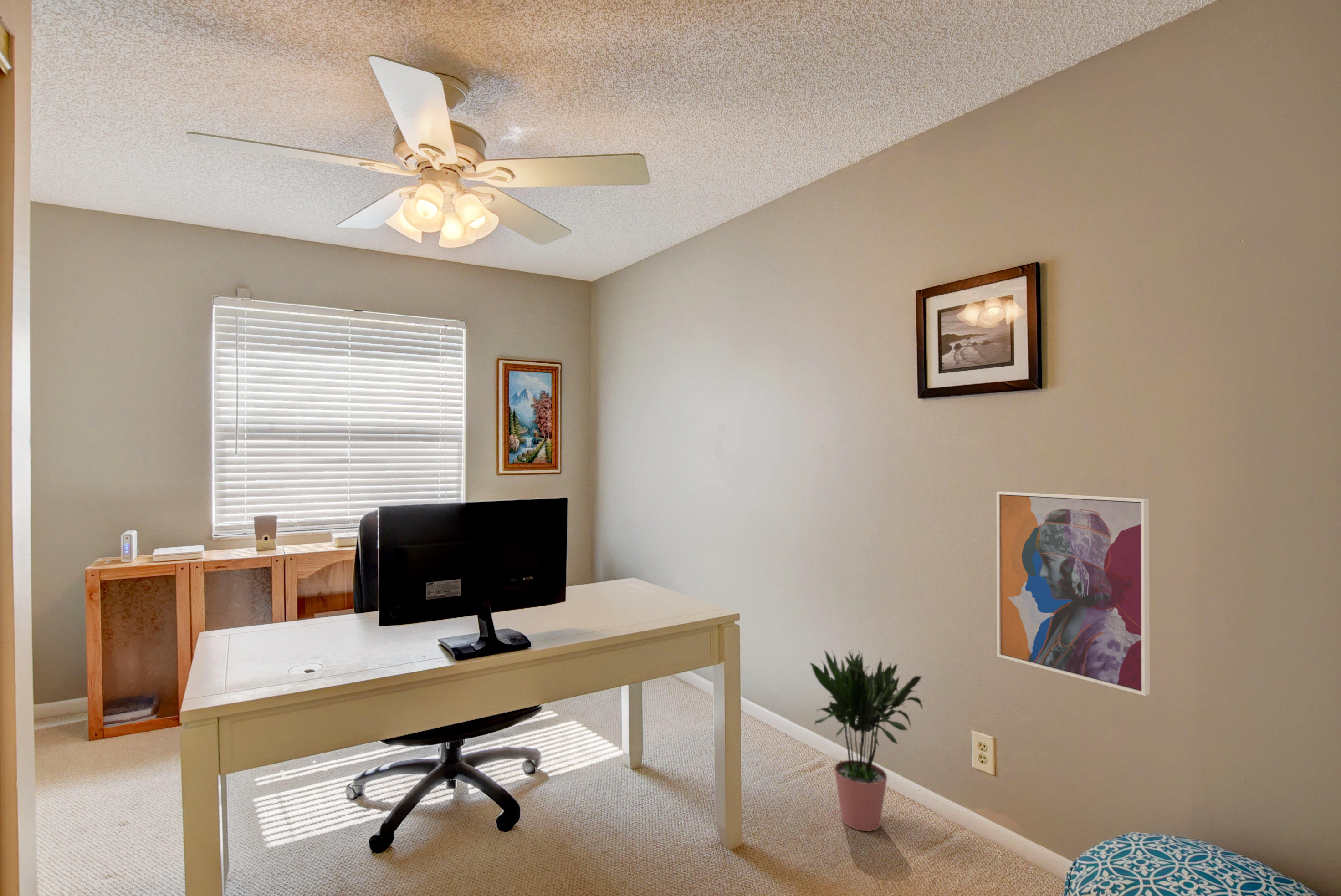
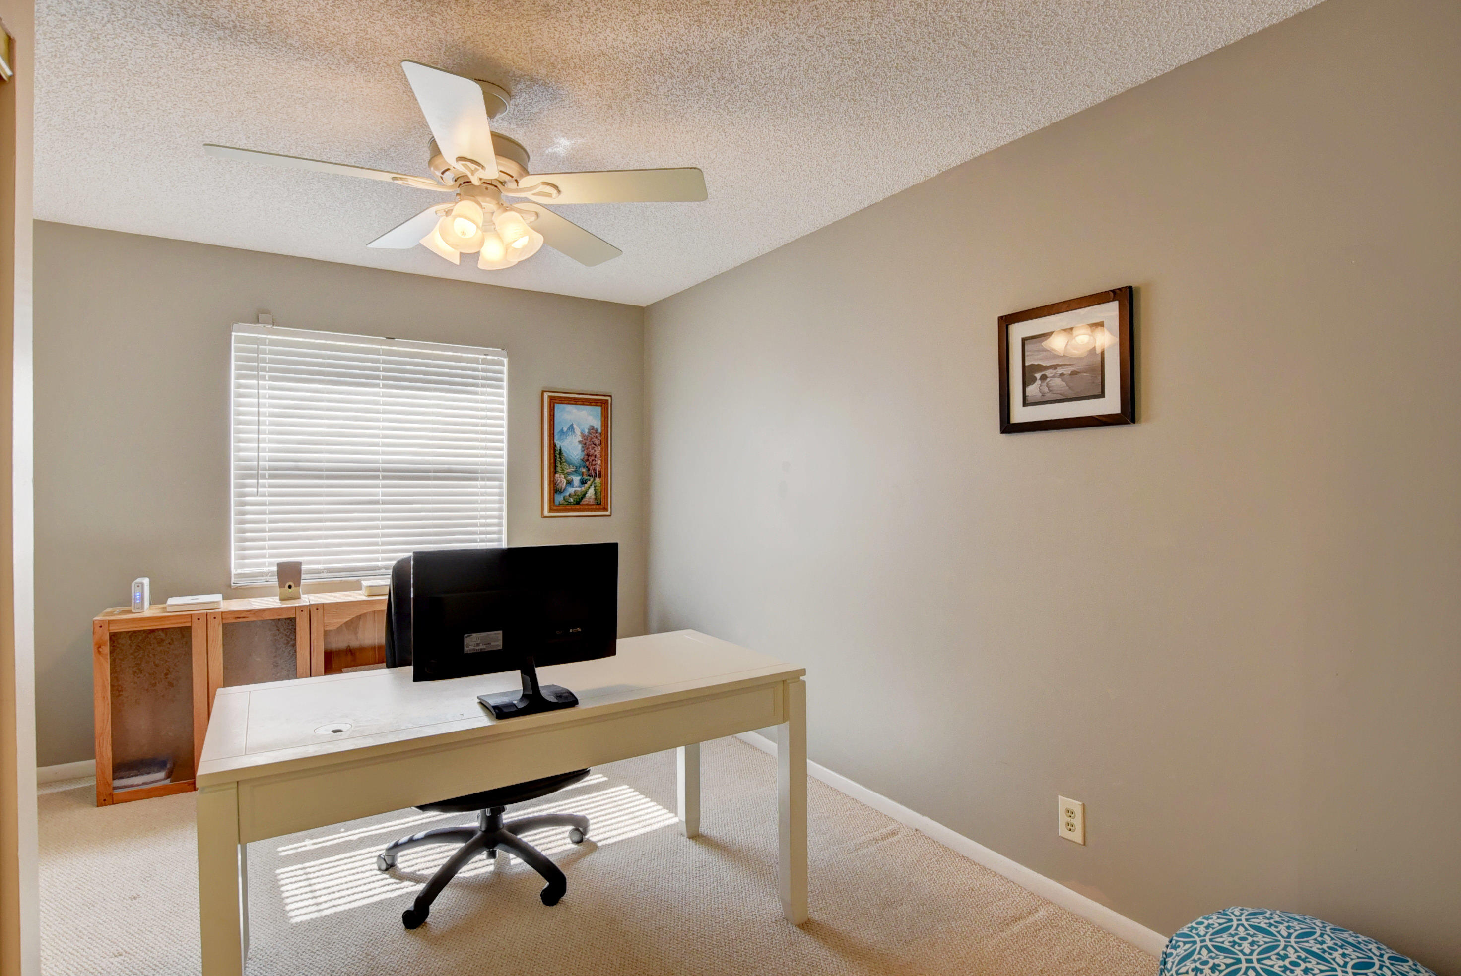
- potted plant [809,646,925,832]
- wall art [996,491,1150,696]
